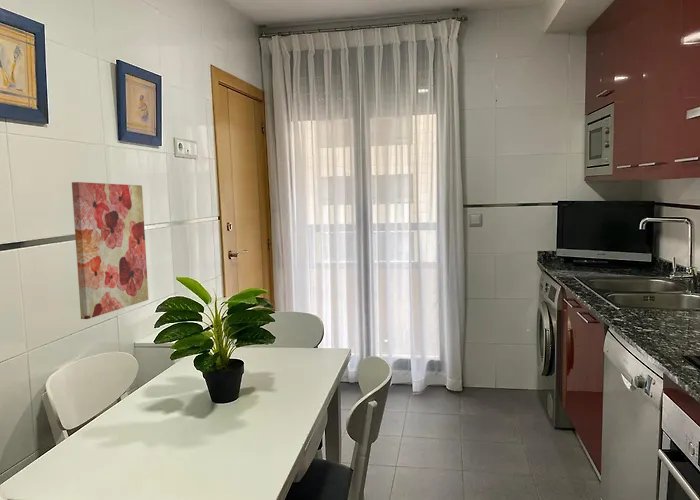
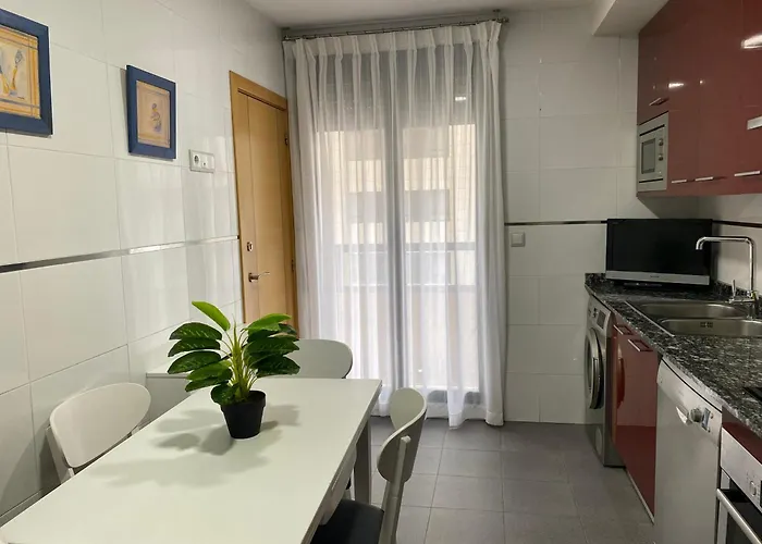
- wall art [71,181,150,320]
